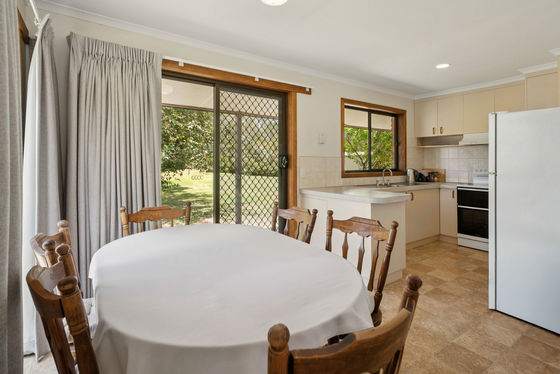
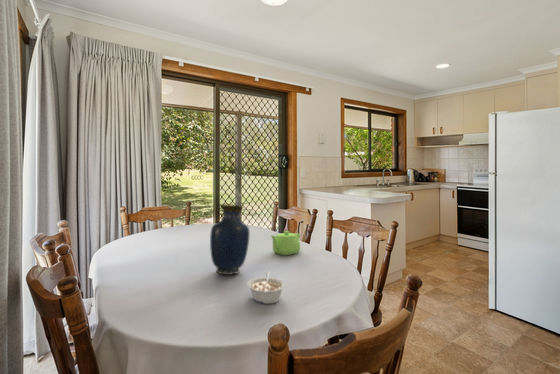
+ teapot [269,230,301,256]
+ vase [209,204,251,276]
+ legume [246,270,286,305]
